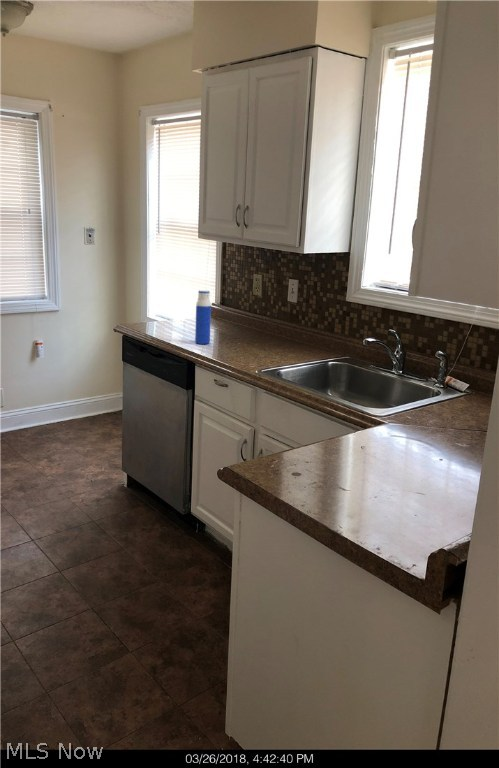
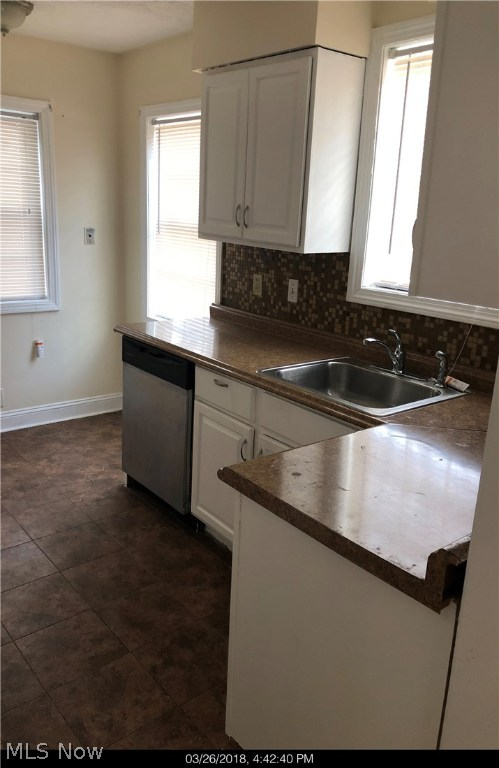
- water bottle [194,289,212,345]
